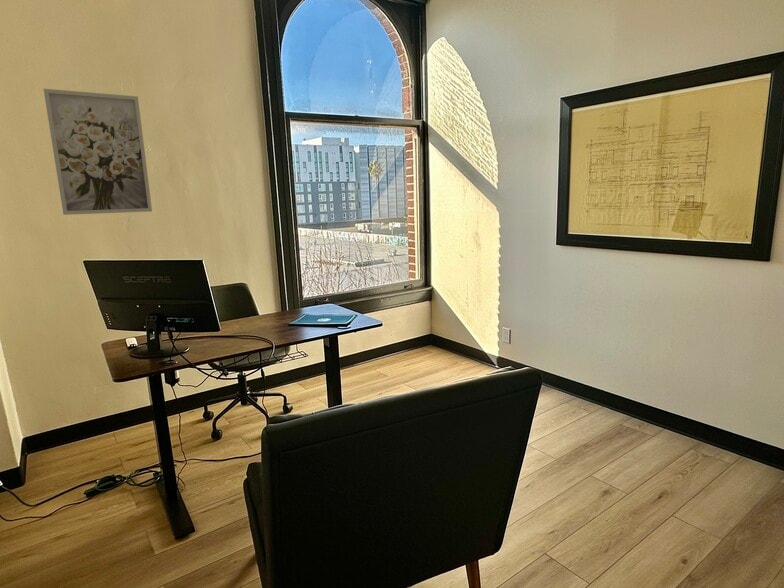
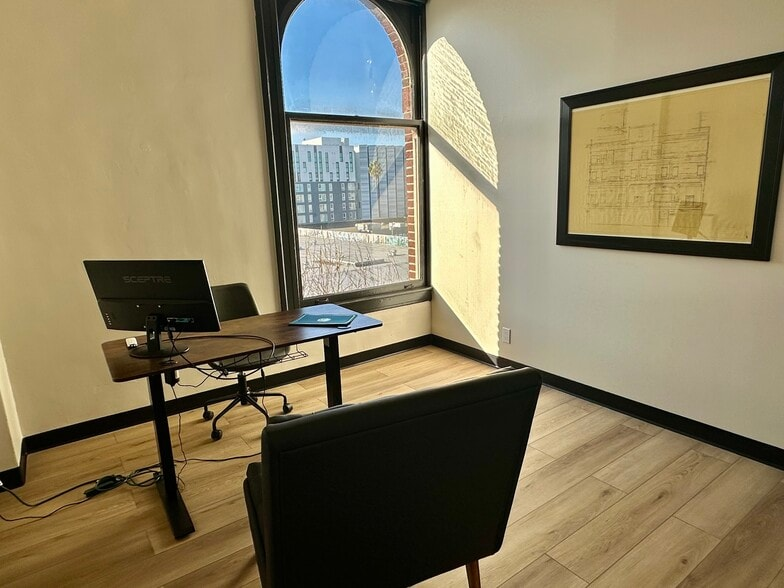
- wall art [42,88,153,216]
